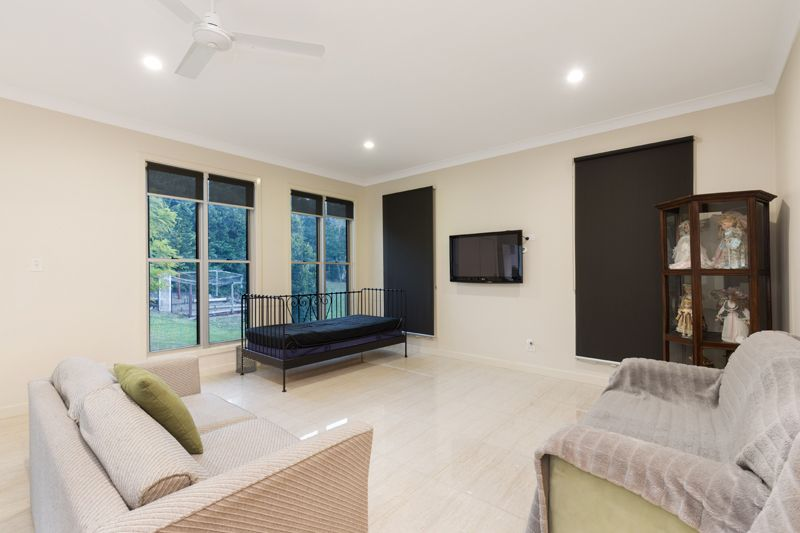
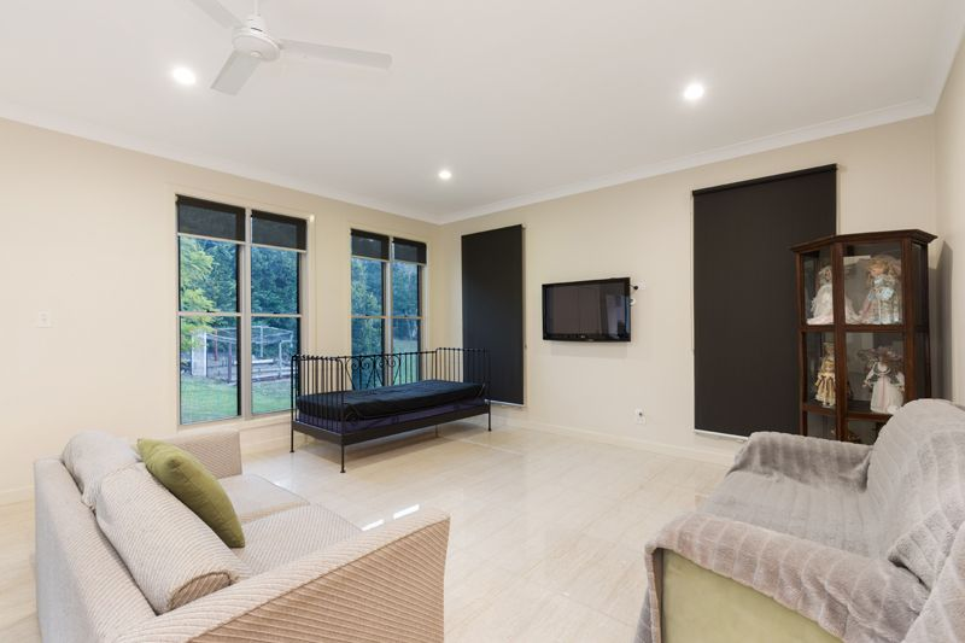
- wastebasket [235,344,258,374]
